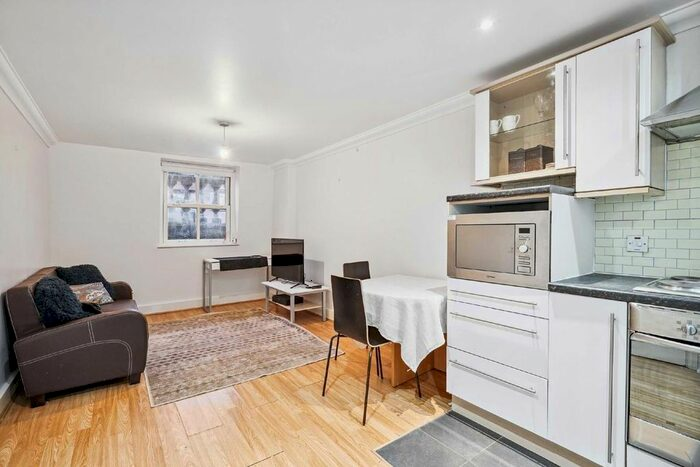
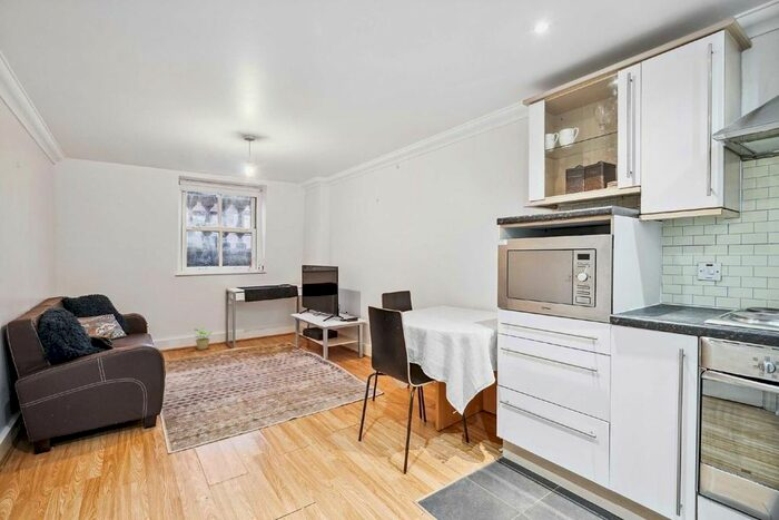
+ potted plant [193,327,214,351]
